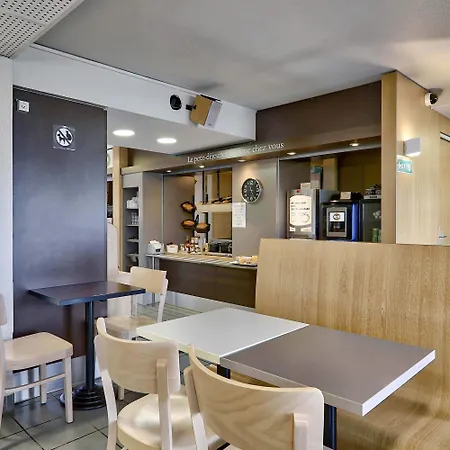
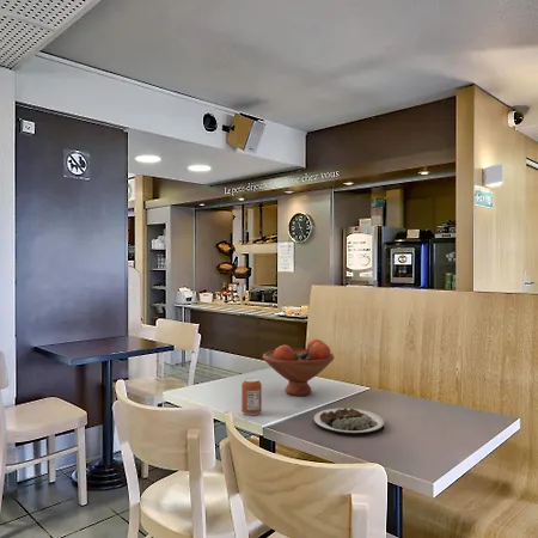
+ plate [313,408,386,436]
+ can [240,377,263,416]
+ fruit bowl [262,338,336,397]
